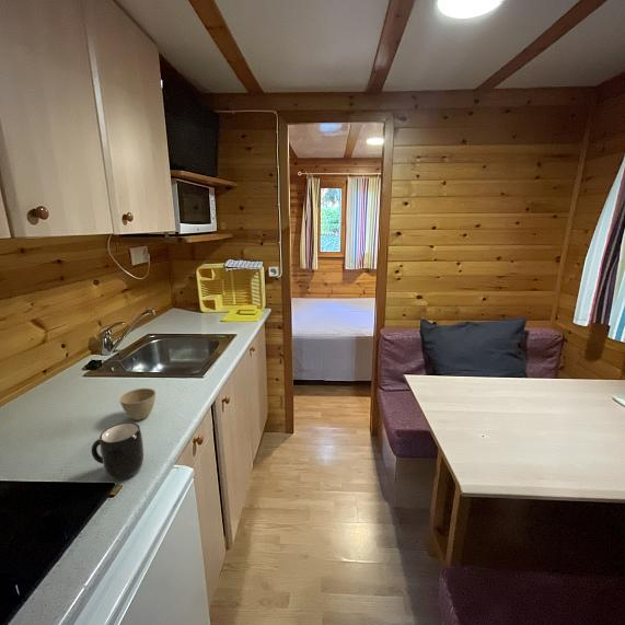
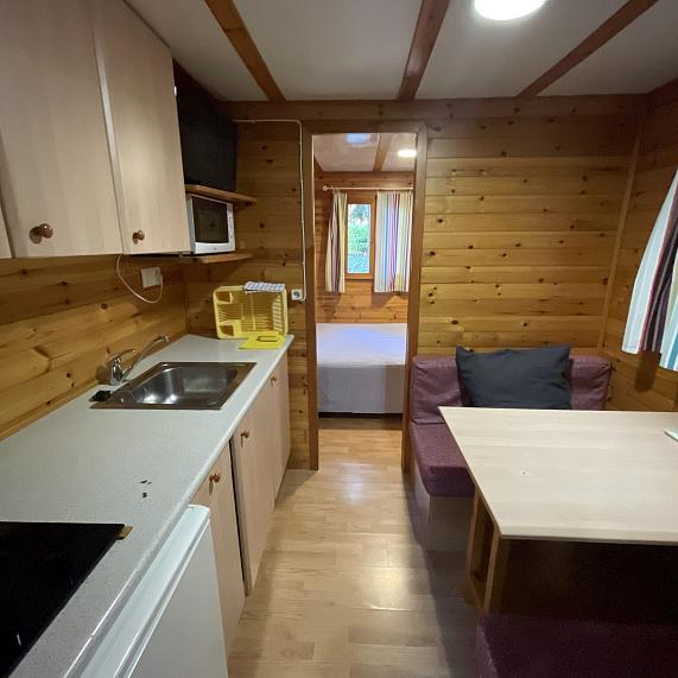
- mug [90,421,144,482]
- flower pot [118,387,157,421]
